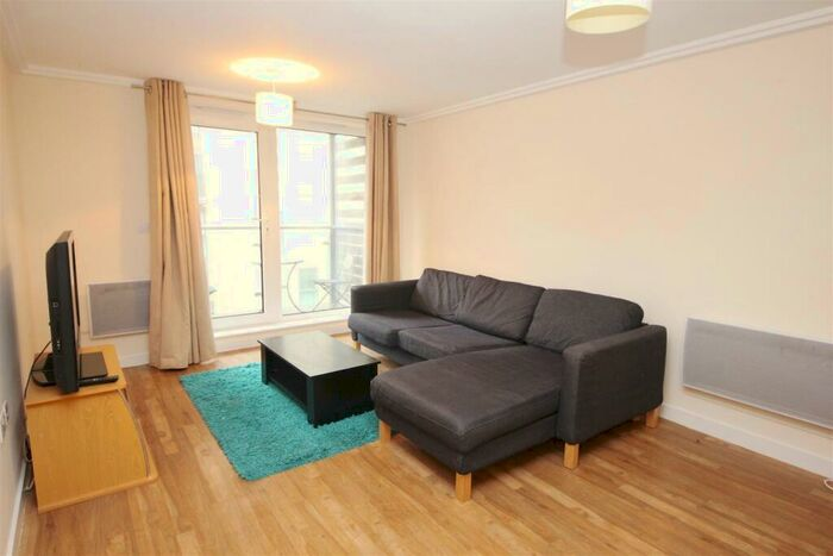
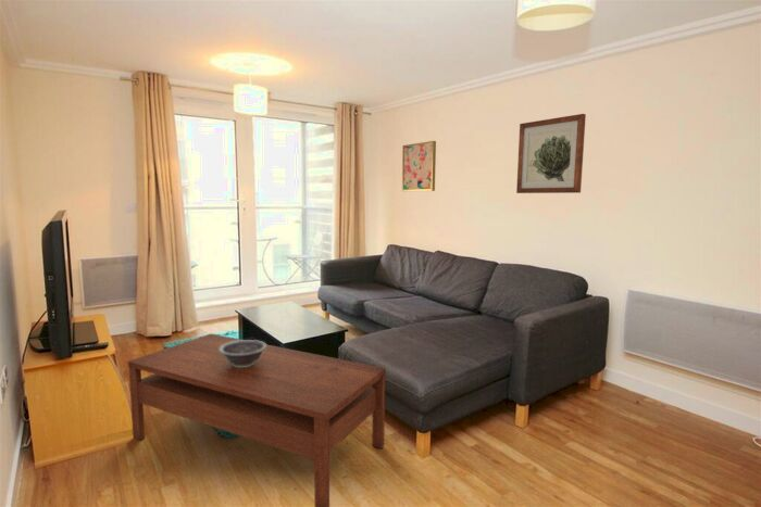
+ decorative bowl [219,339,267,367]
+ wall art [515,113,587,194]
+ coffee table [127,332,387,507]
+ wall art [401,140,437,192]
